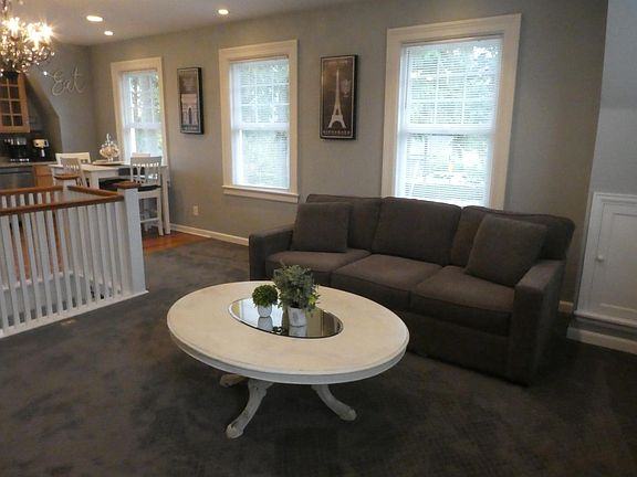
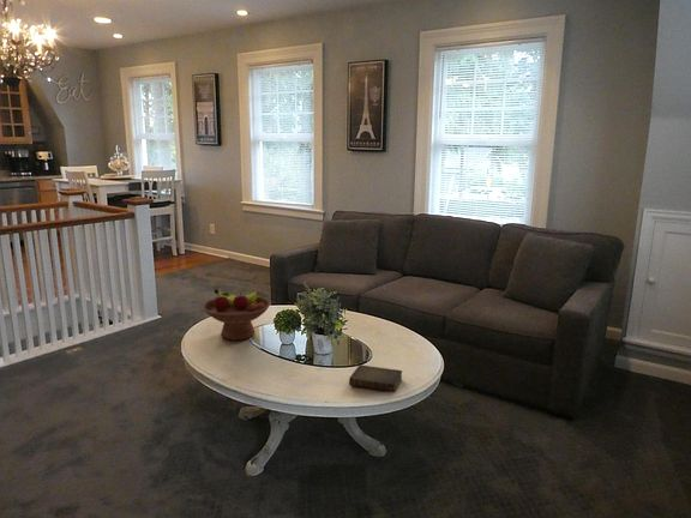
+ fruit bowl [200,288,272,342]
+ book [348,363,403,393]
